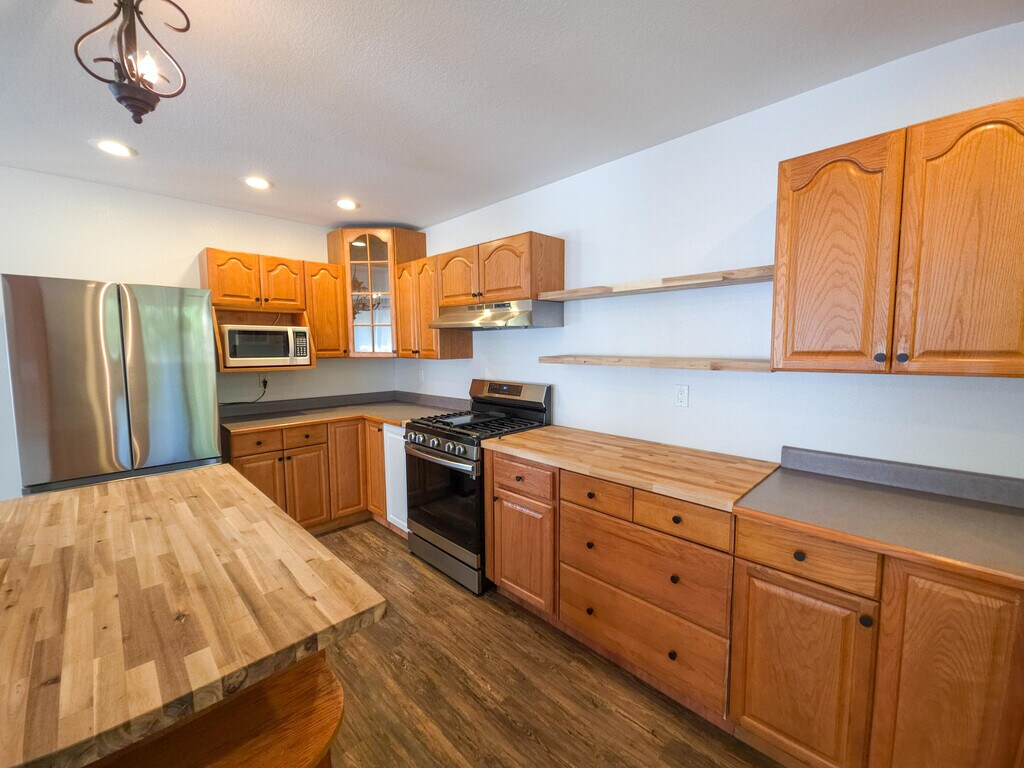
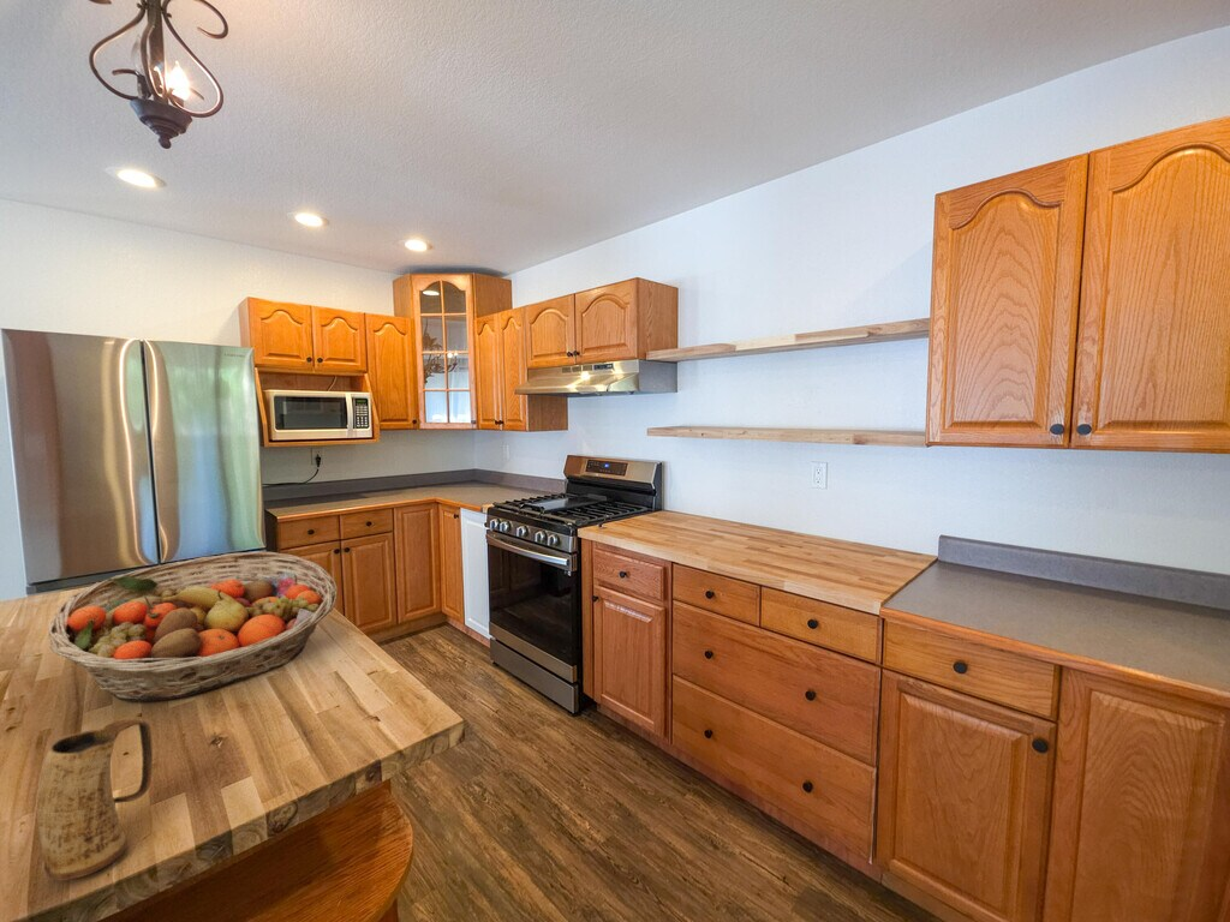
+ fruit basket [48,550,339,702]
+ mug [36,716,154,882]
